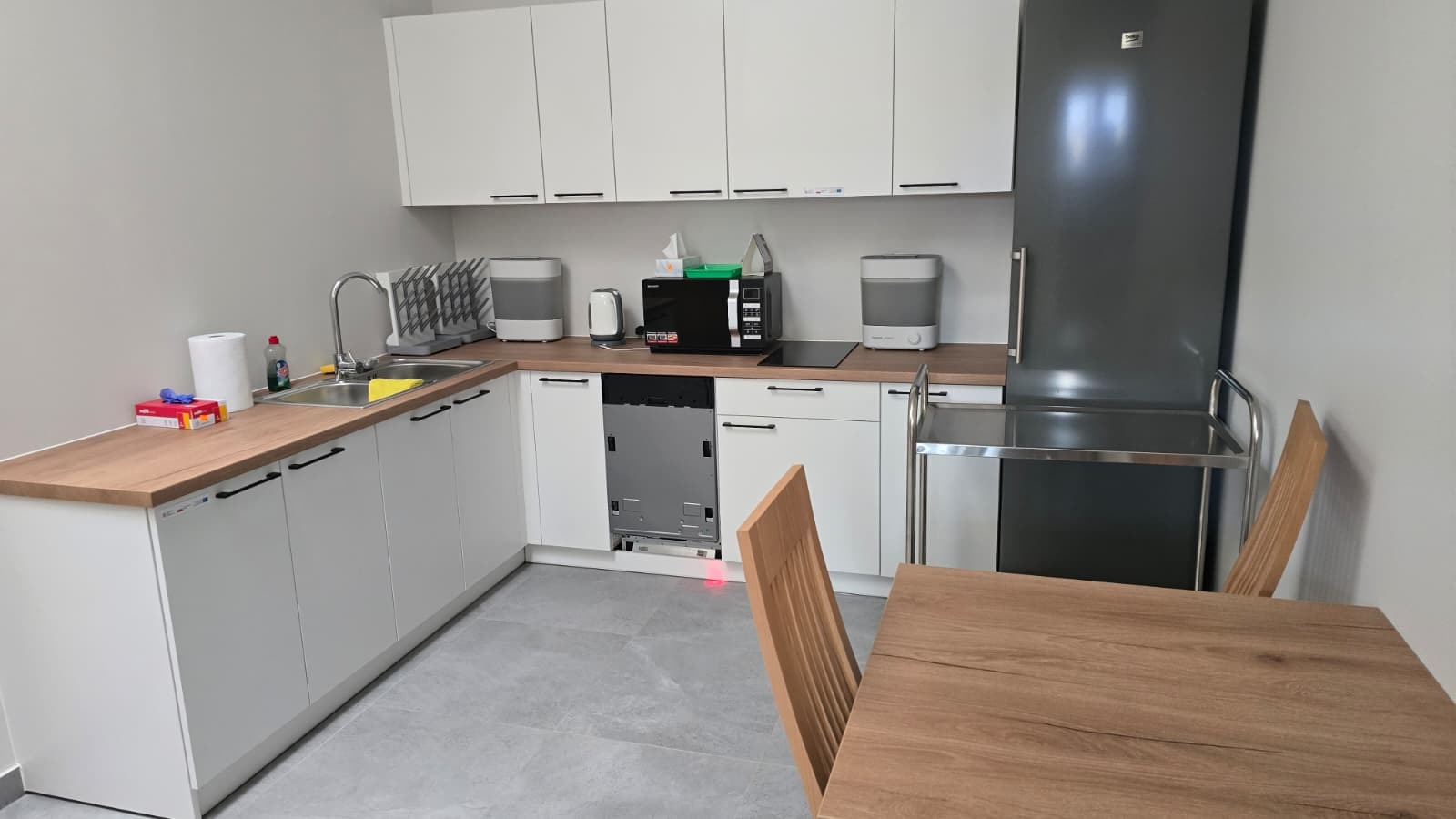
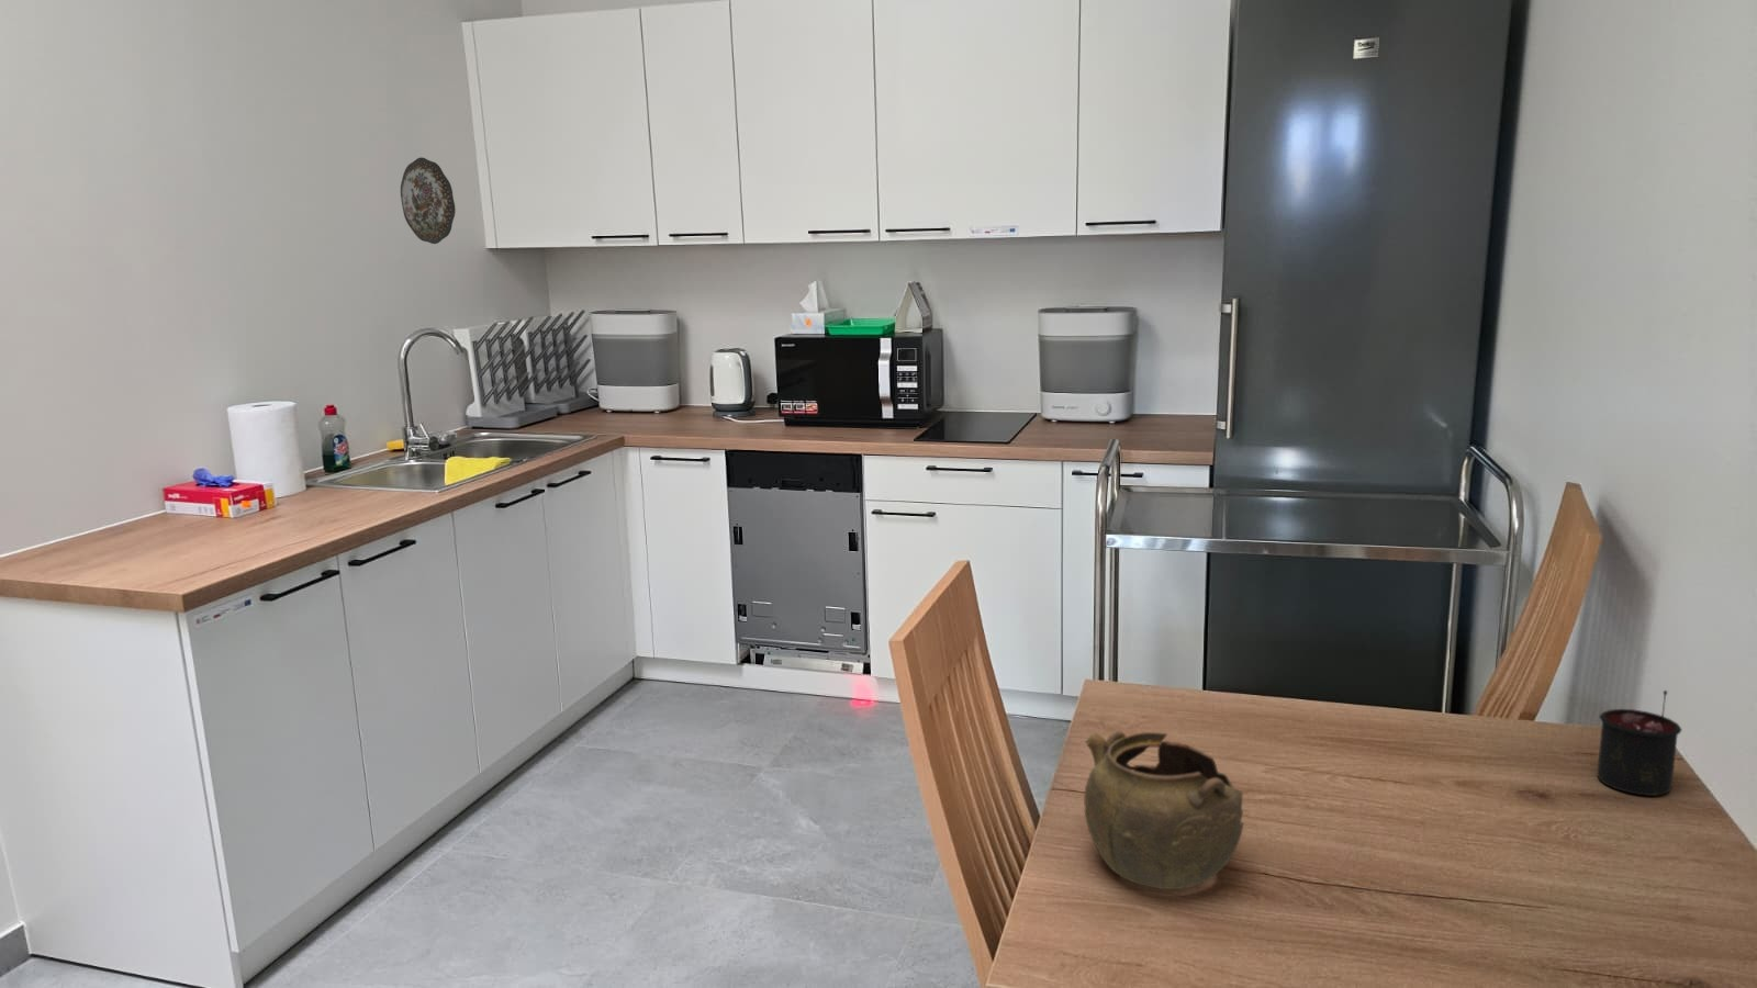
+ candle [1595,689,1683,797]
+ teapot [1082,730,1244,890]
+ decorative plate [399,157,457,245]
